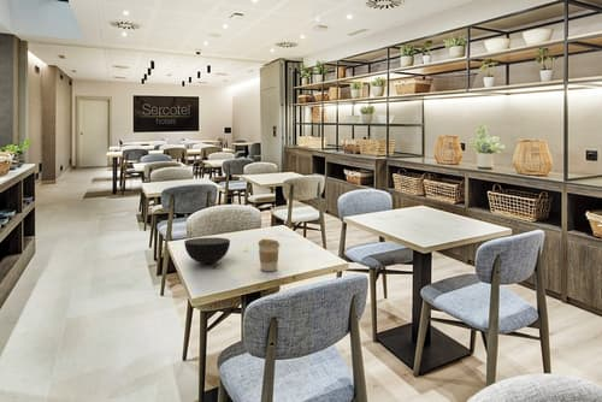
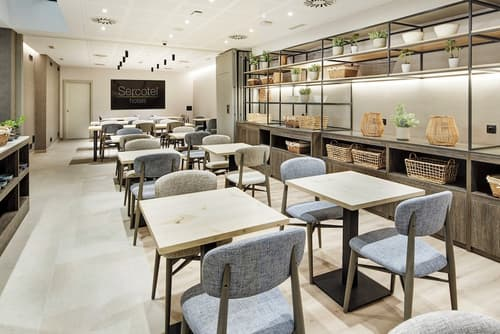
- coffee cup [256,238,281,272]
- bowl [183,236,231,265]
